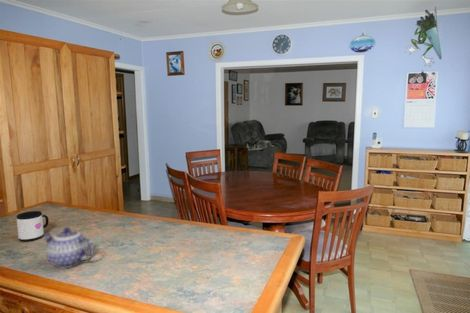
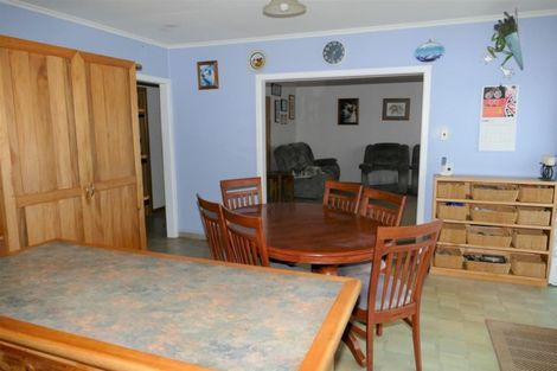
- mug [16,210,50,242]
- teapot [43,227,95,270]
